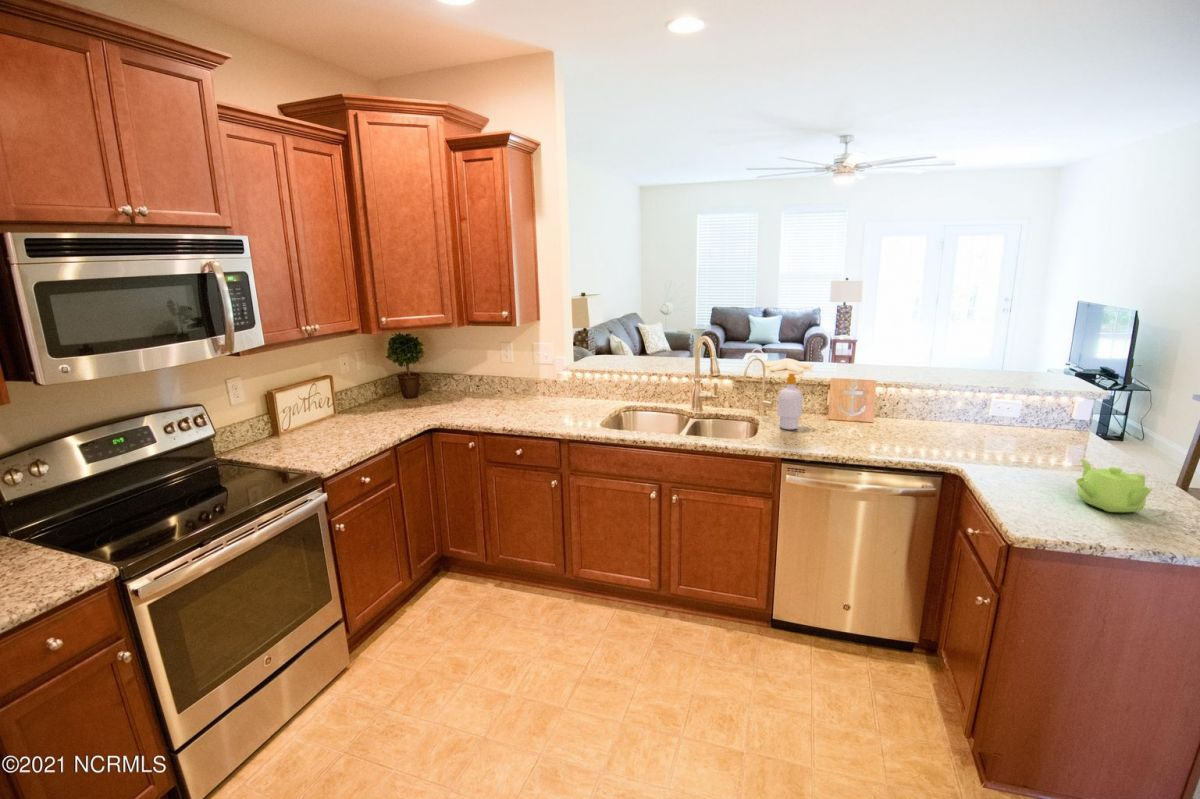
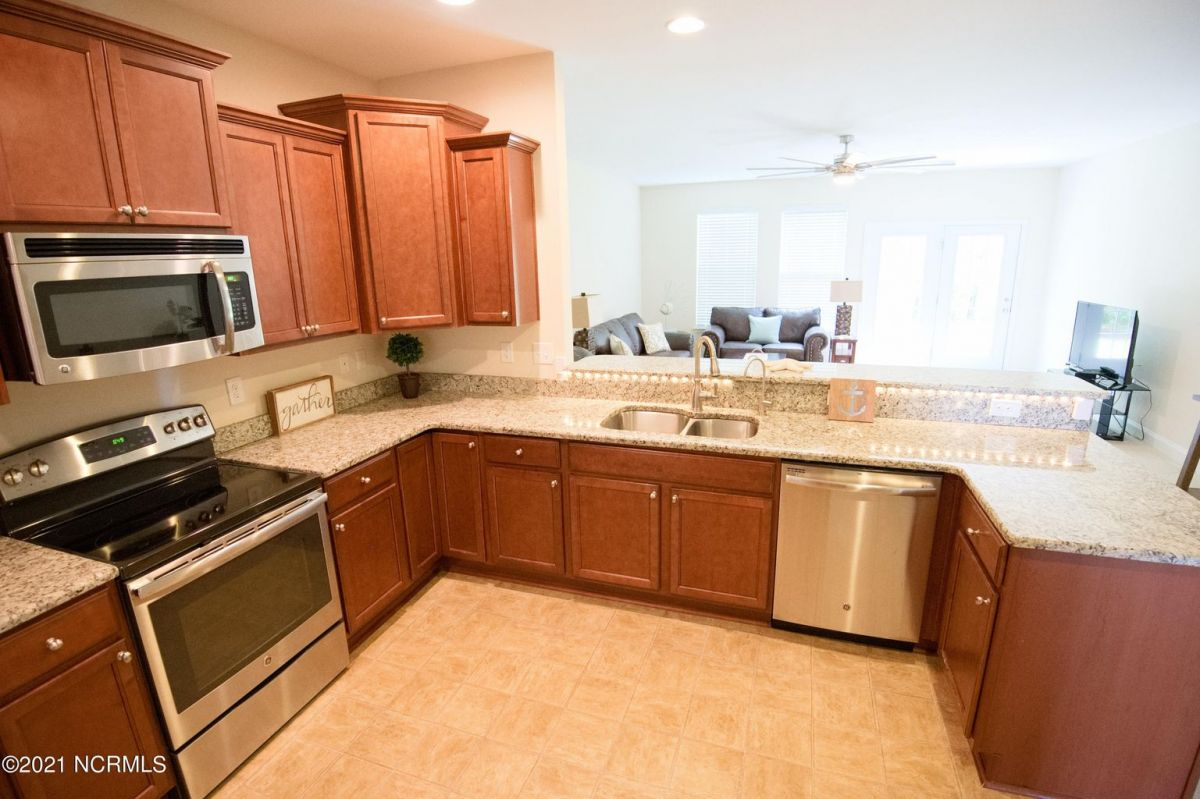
- soap bottle [776,372,804,431]
- teapot [1075,458,1152,513]
